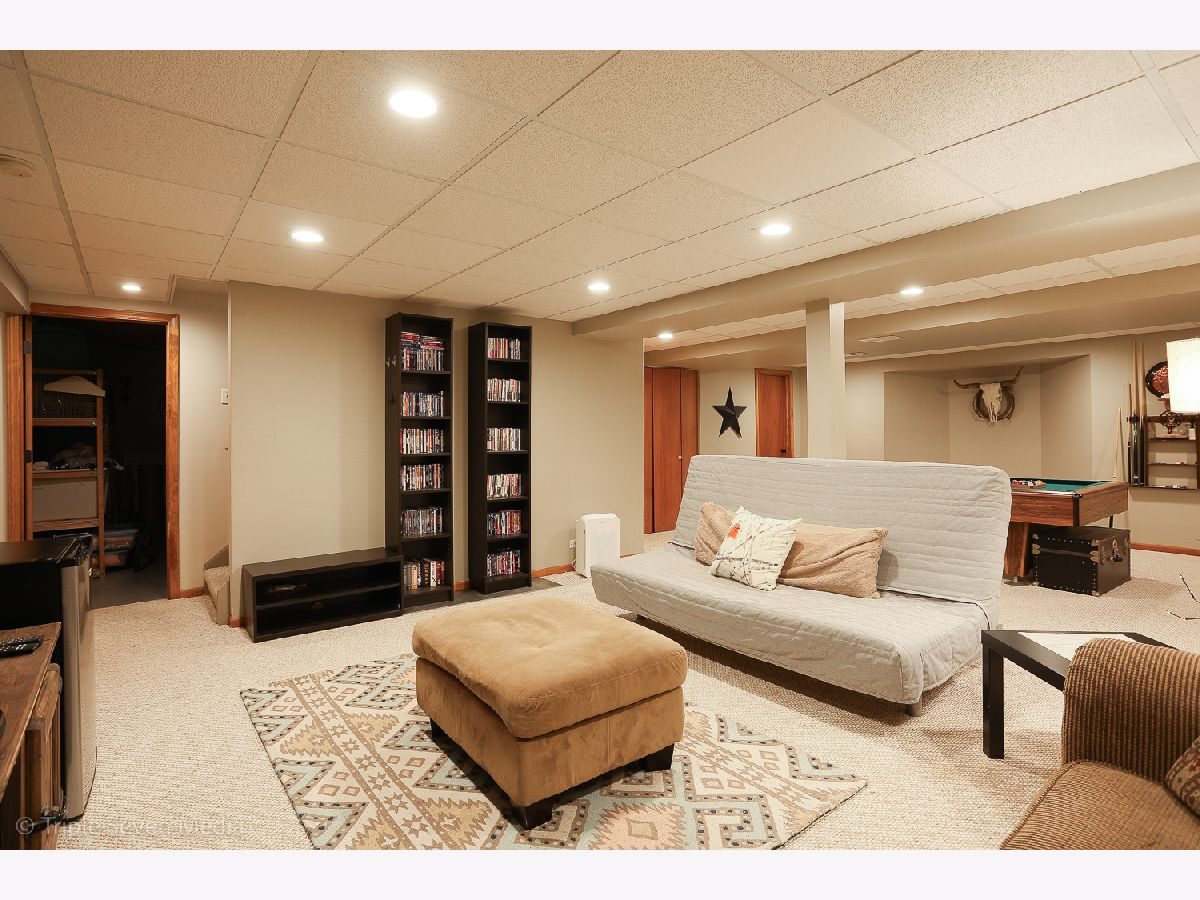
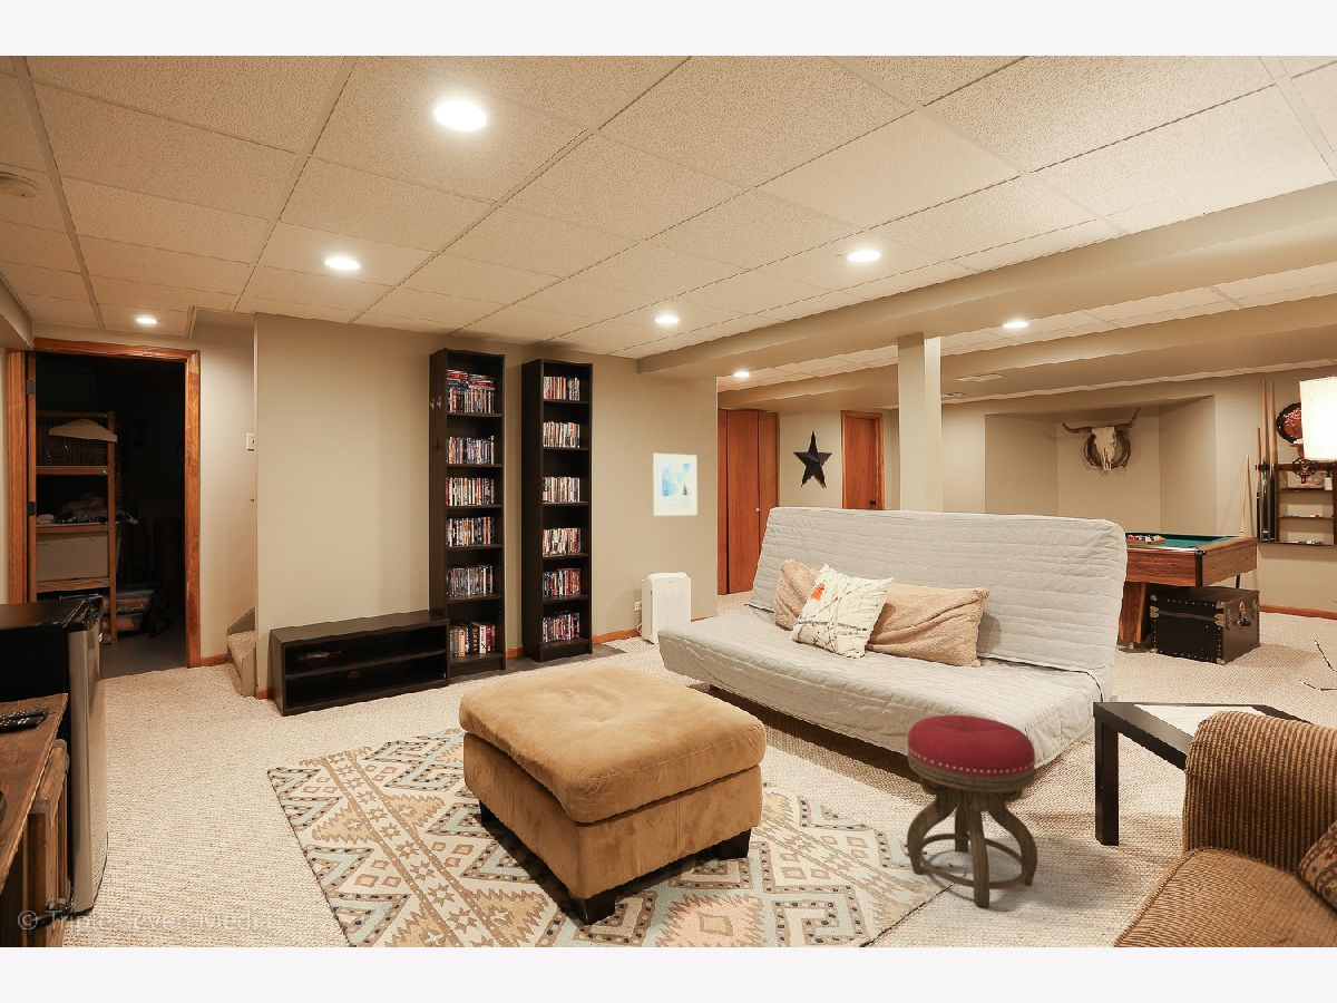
+ stool [906,714,1038,908]
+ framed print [652,452,699,517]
